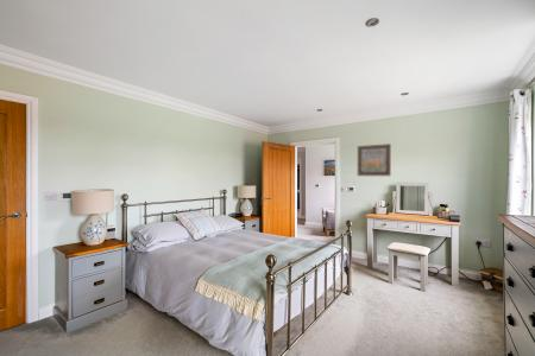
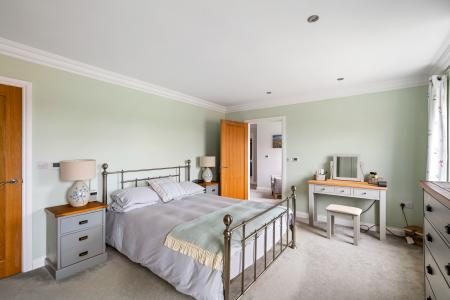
- wall art [357,142,392,177]
